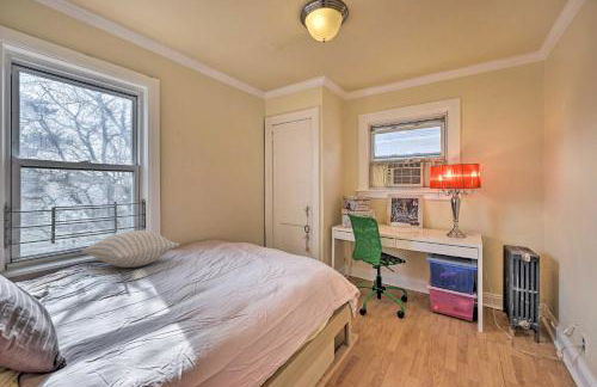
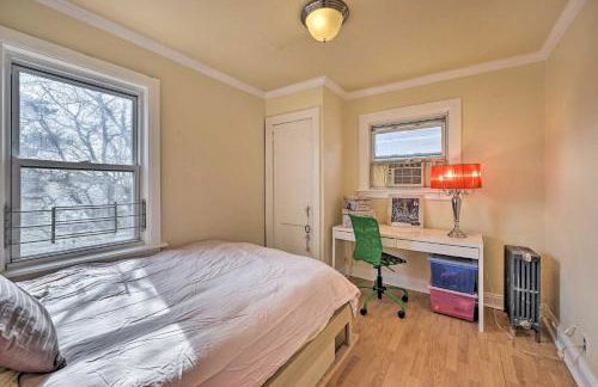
- pillow [80,229,180,269]
